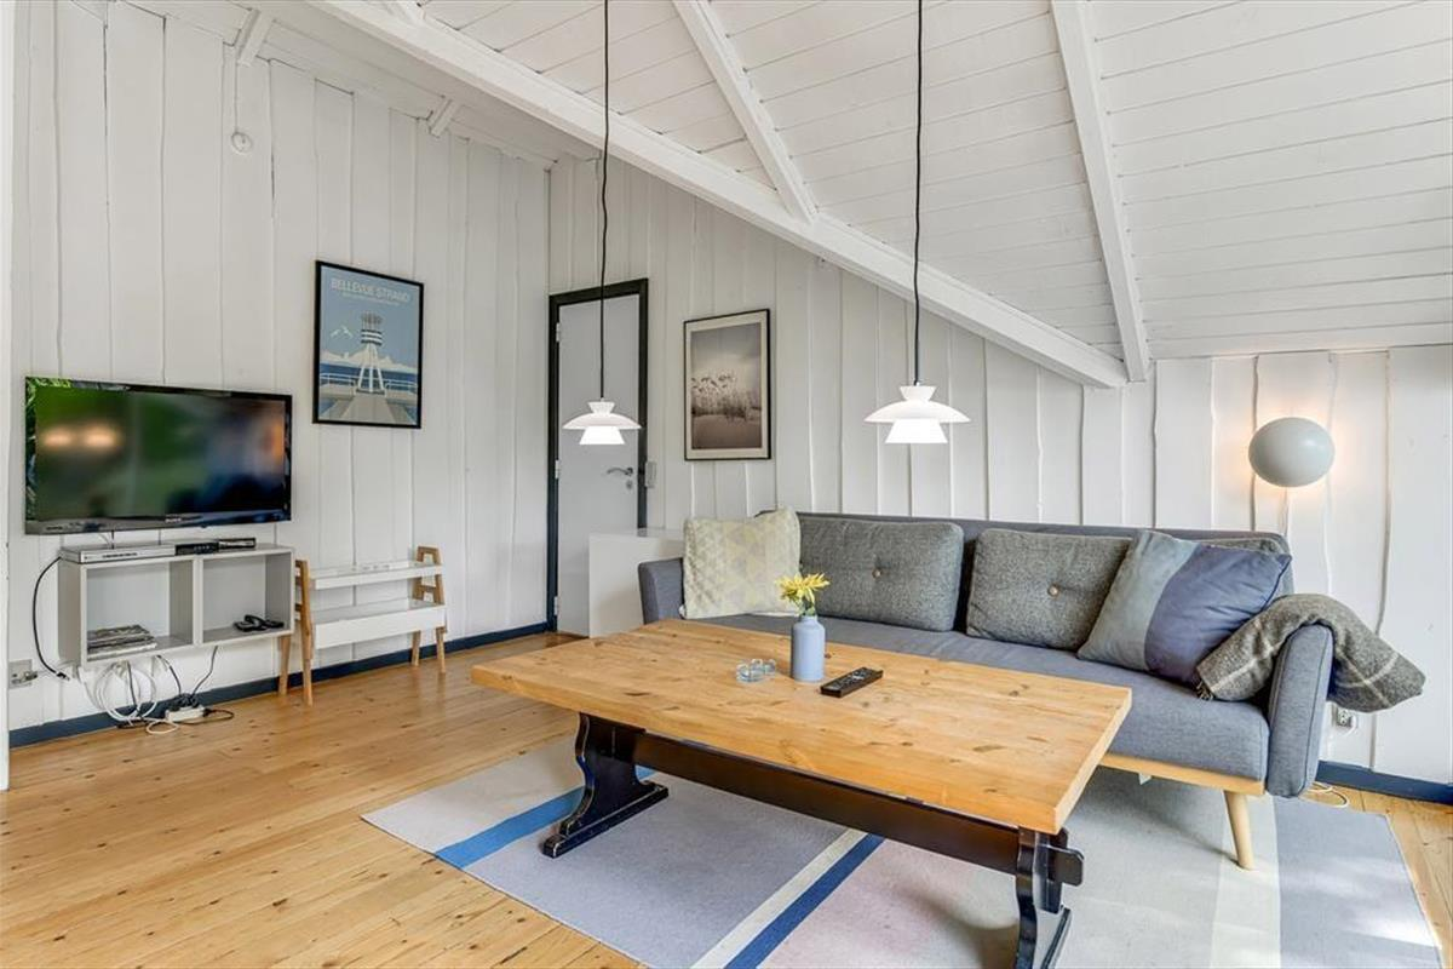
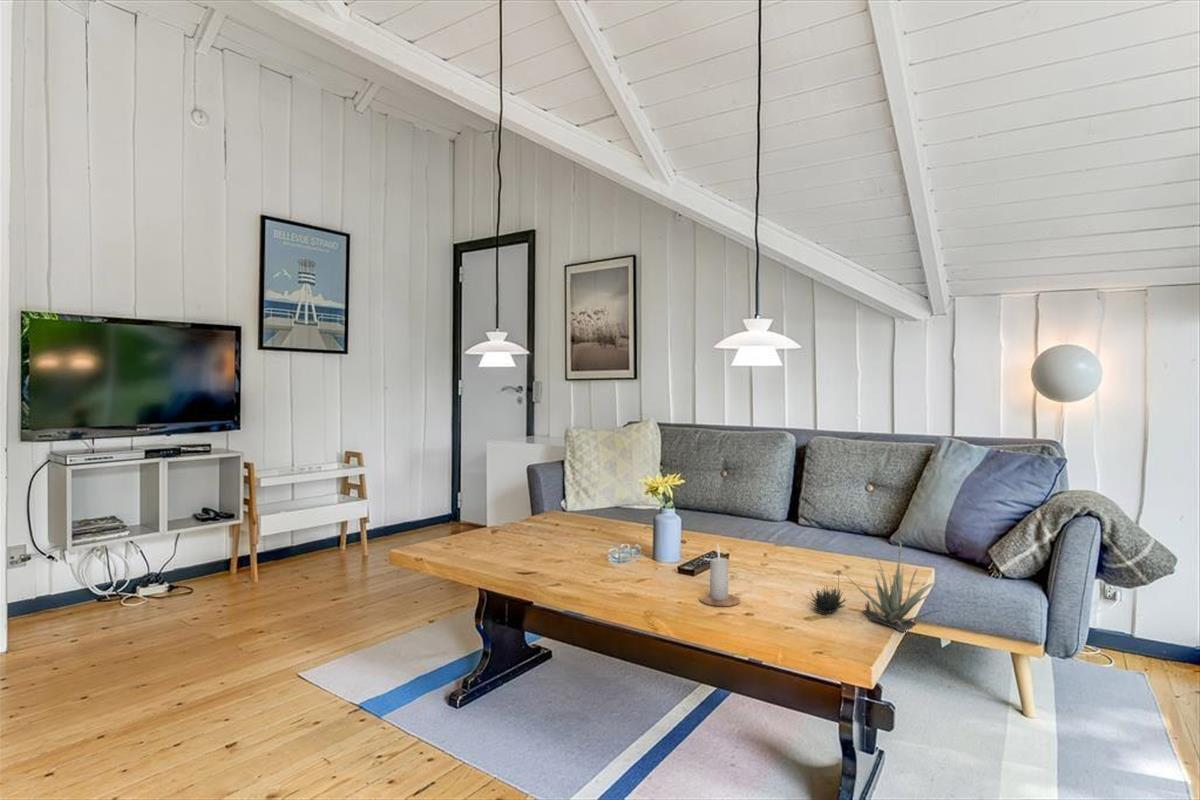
+ candle [698,542,741,607]
+ succulent plant [805,541,943,633]
